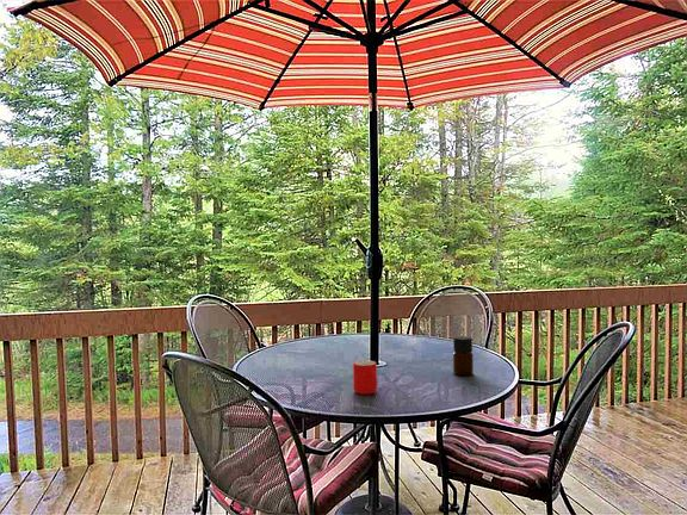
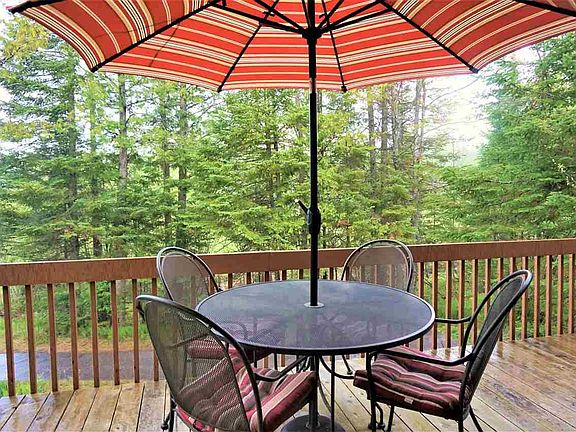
- cup [352,359,378,396]
- bottle [452,335,475,378]
